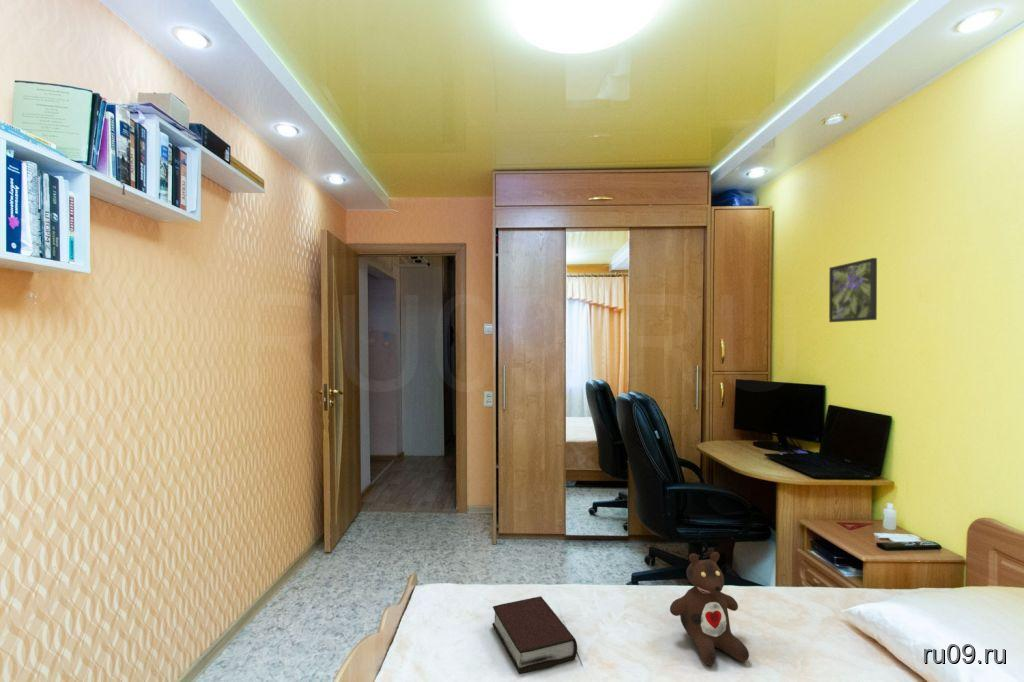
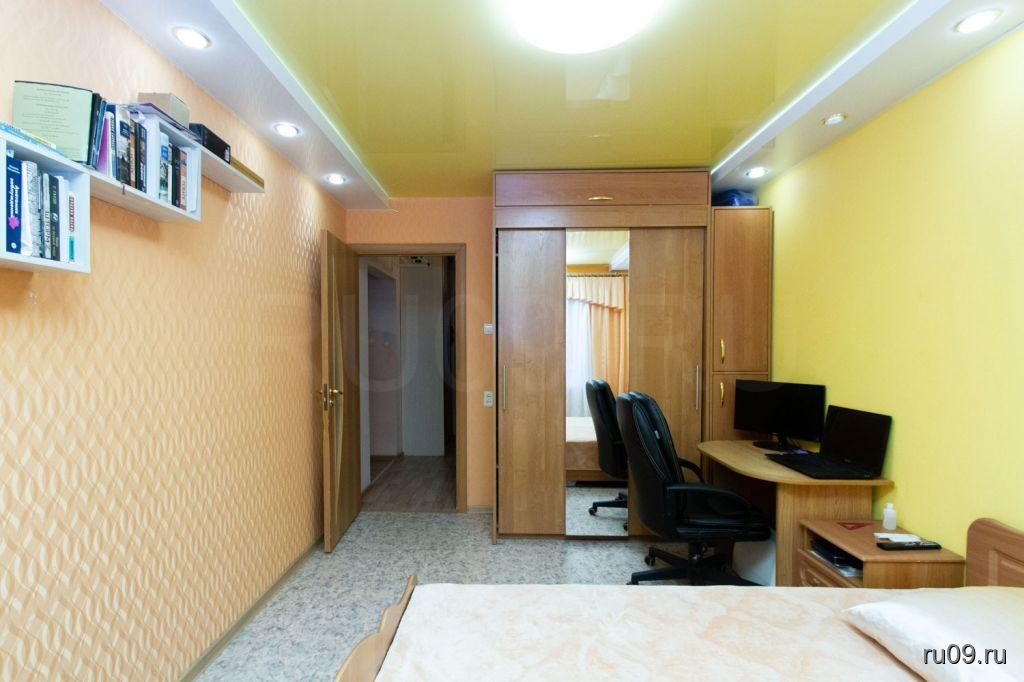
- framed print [828,257,878,323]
- teddy bear [669,551,750,666]
- bible [491,595,578,675]
